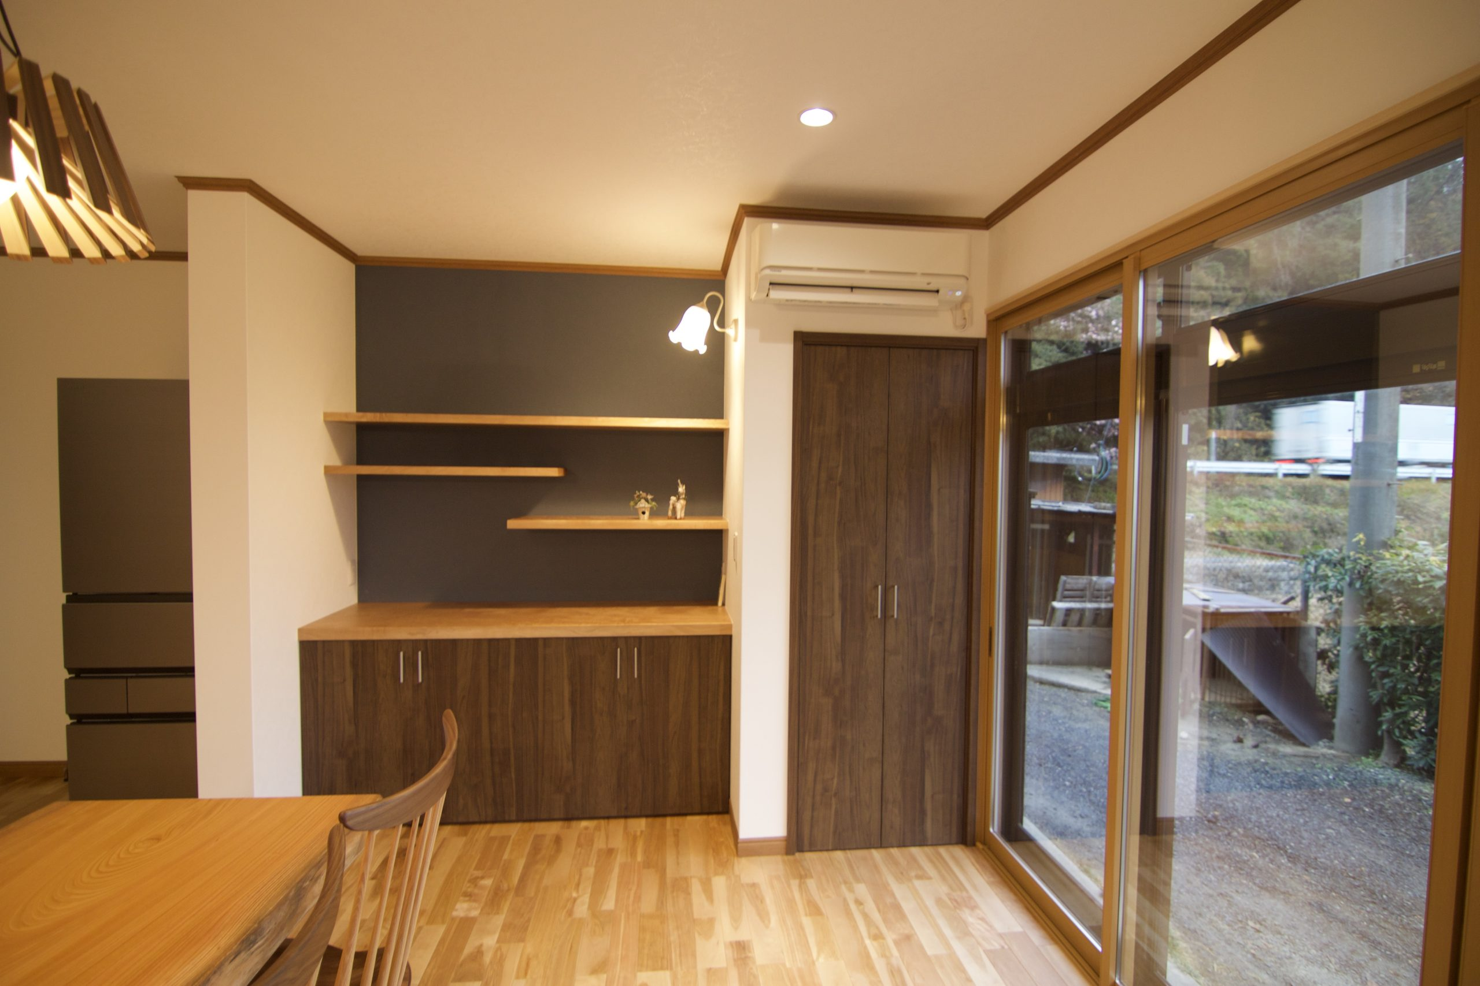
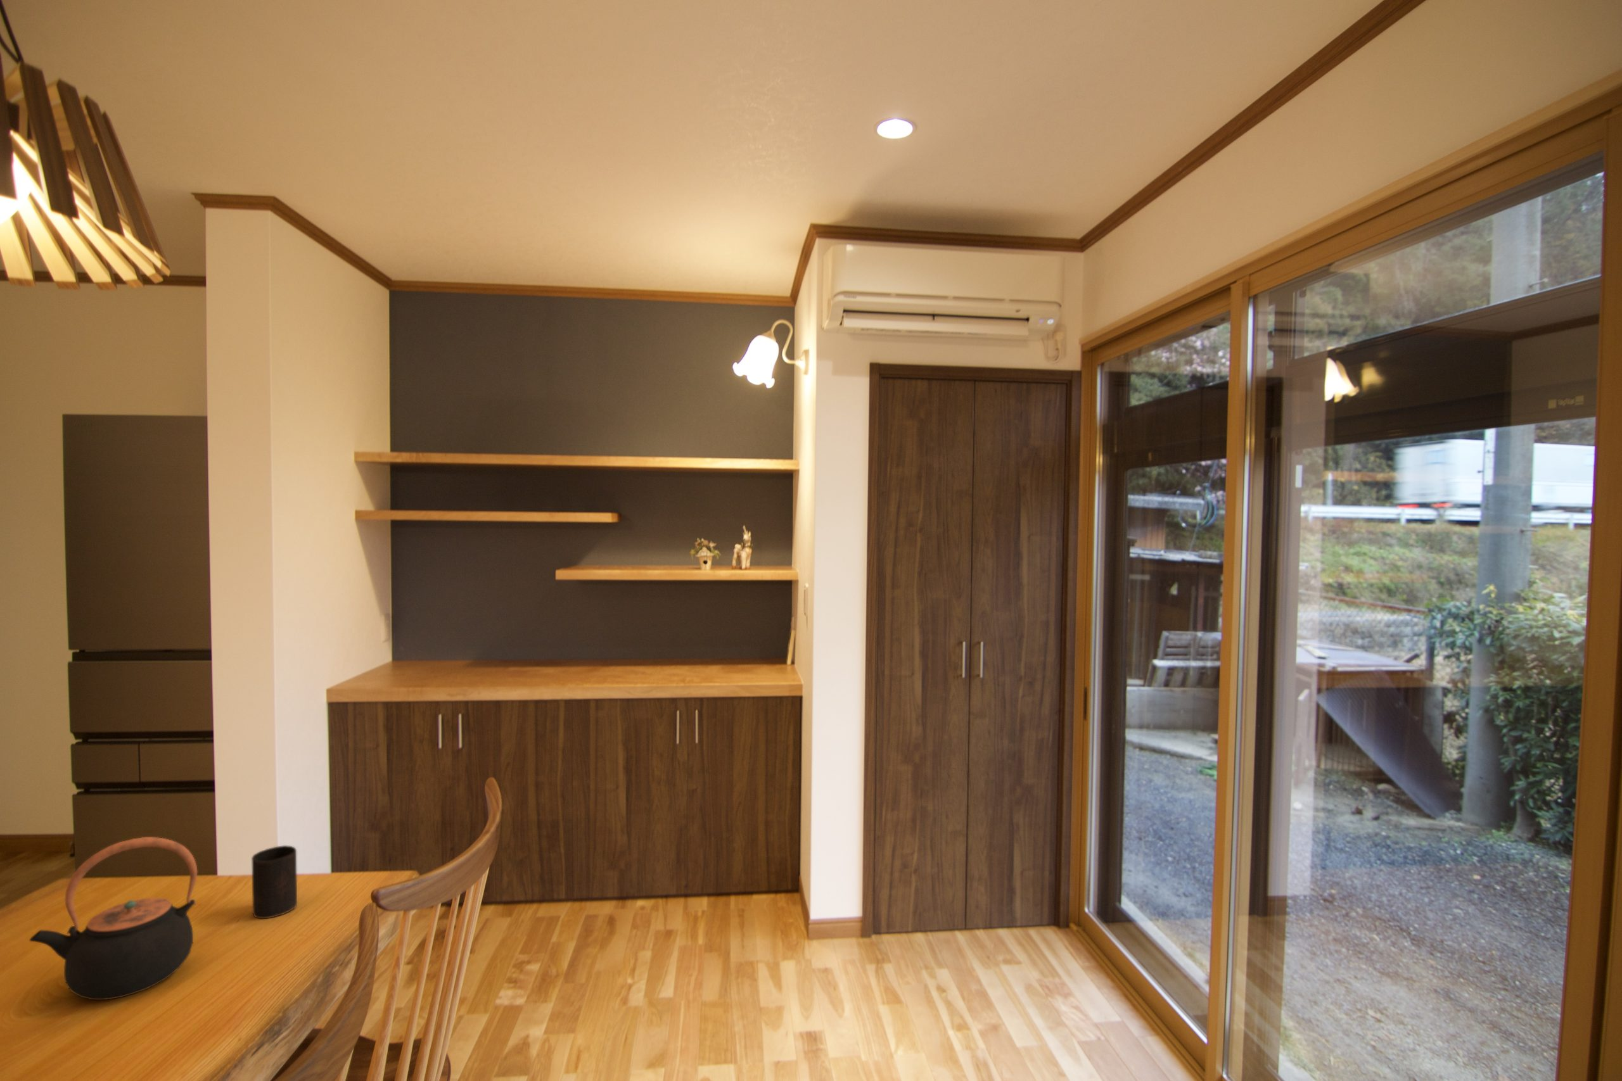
+ cup [251,845,298,919]
+ teapot [29,836,198,1000]
